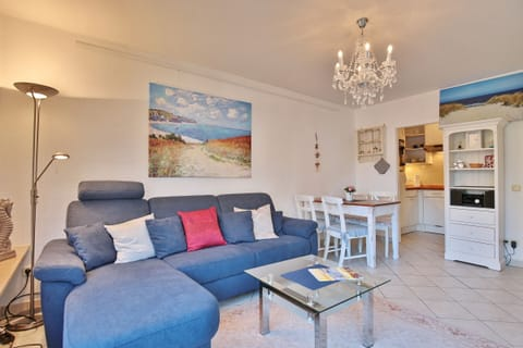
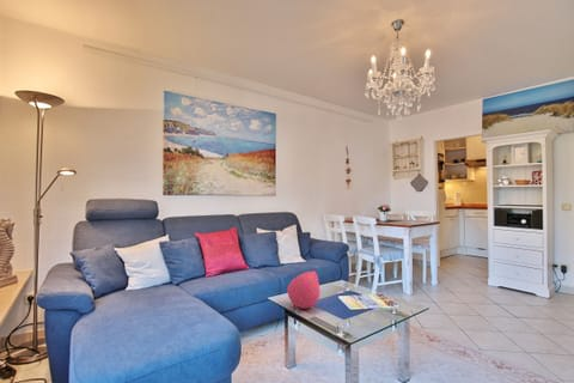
+ decorative ball [286,269,320,310]
